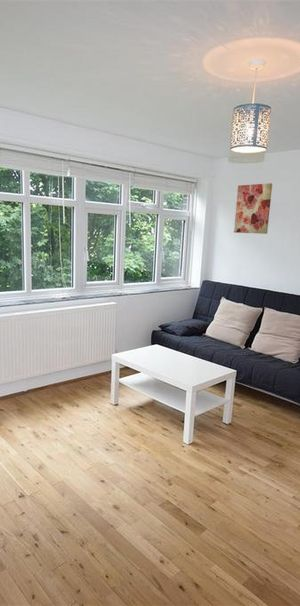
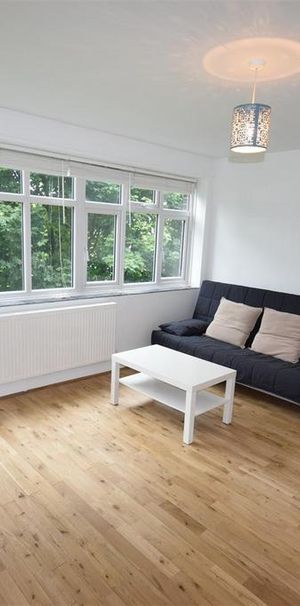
- wall art [233,182,273,235]
